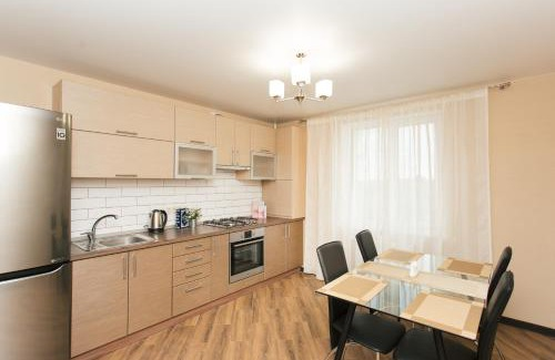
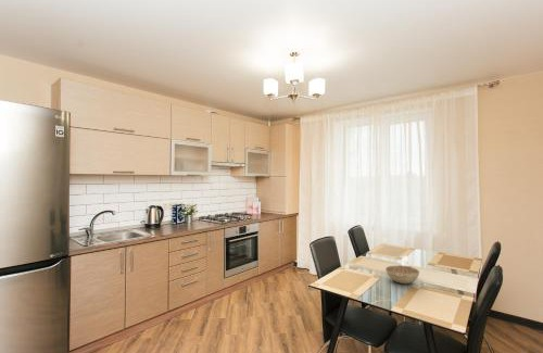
+ decorative bowl [384,264,420,285]
